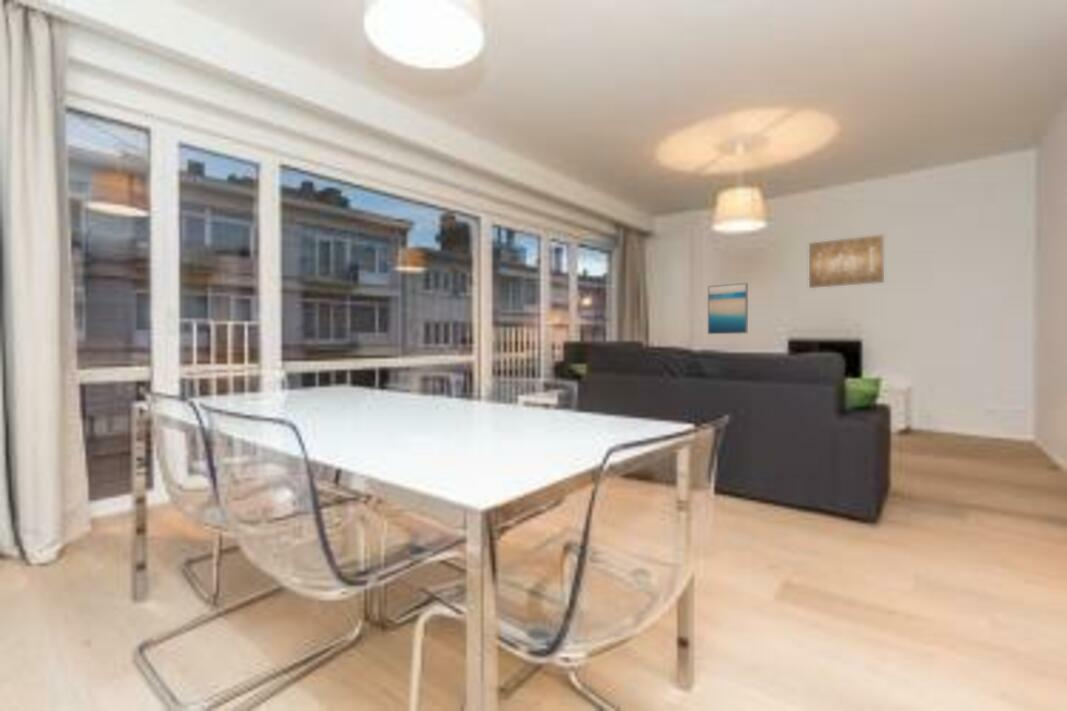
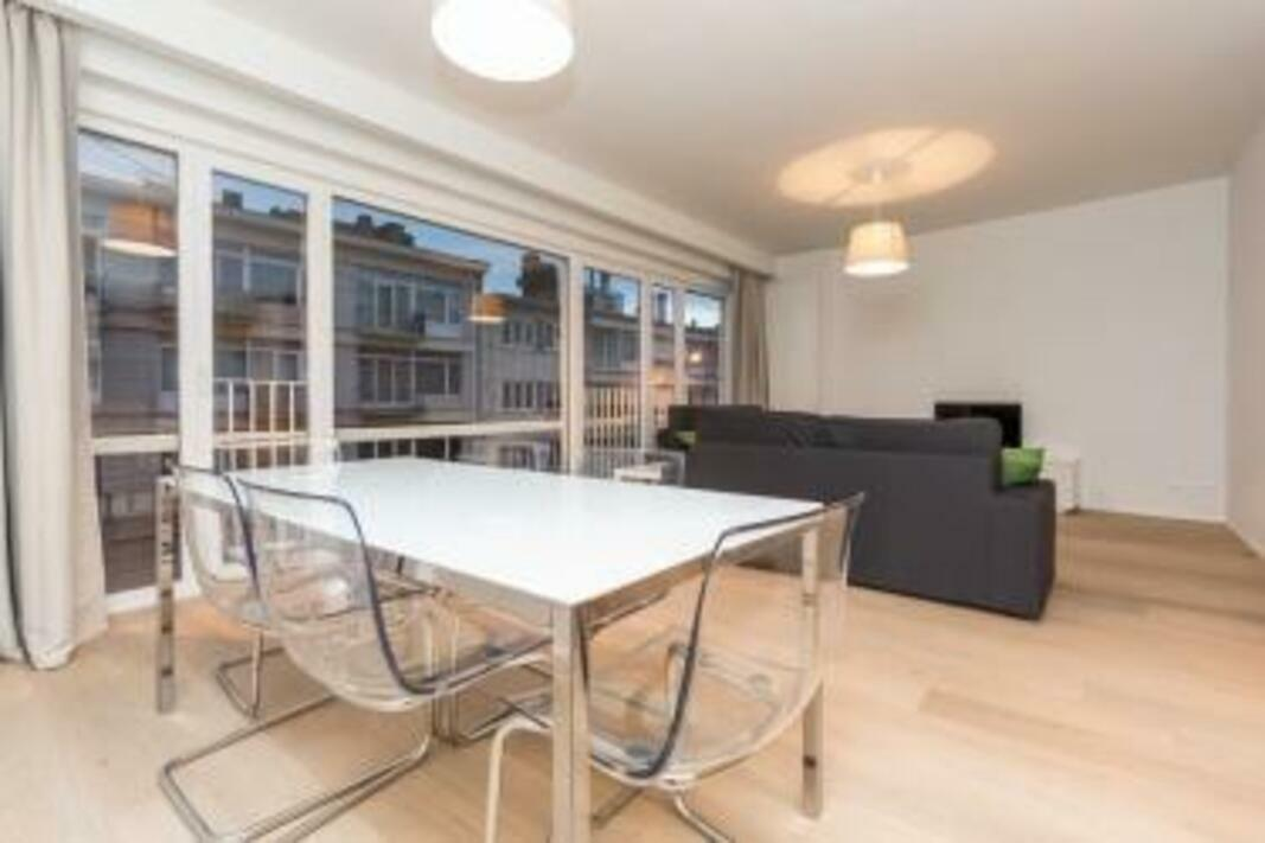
- wall art [707,282,749,335]
- wall art [808,233,885,289]
